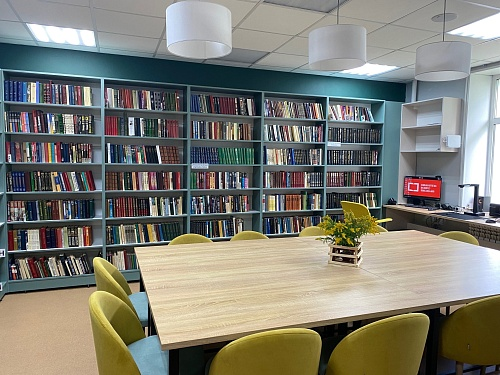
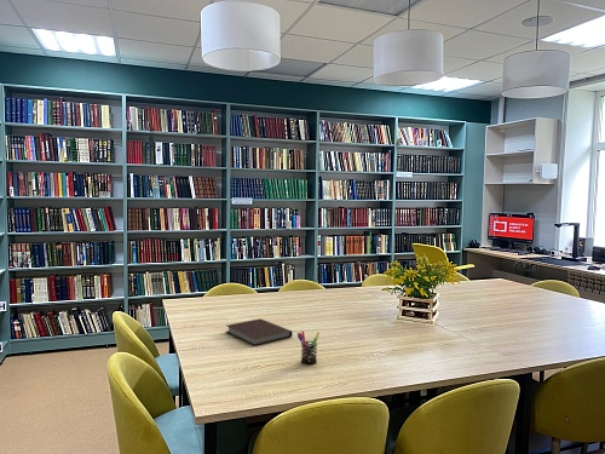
+ notebook [225,317,293,347]
+ pen holder [296,331,321,366]
